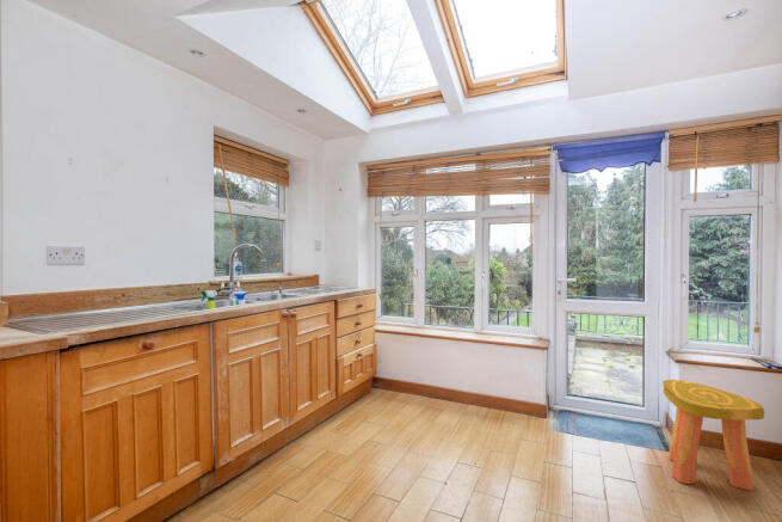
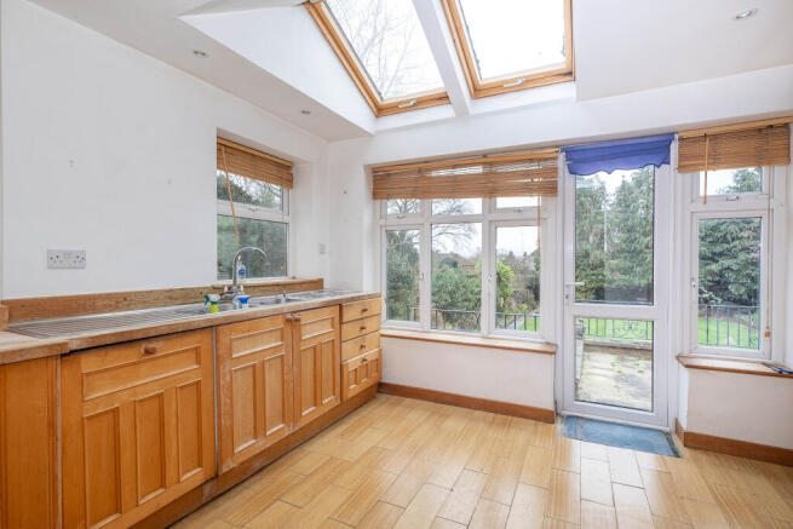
- stool [661,379,765,491]
